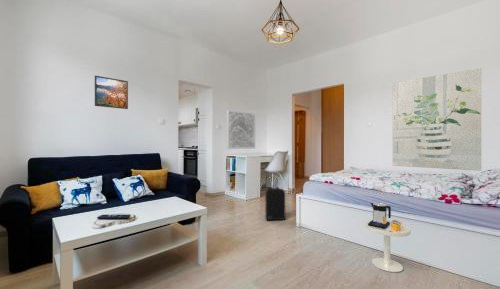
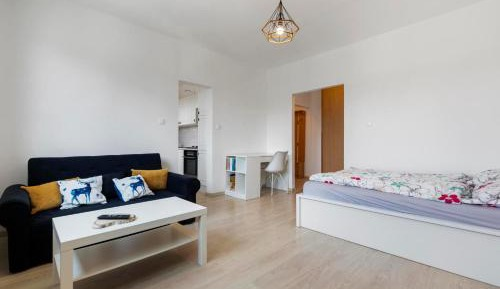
- backpack [264,185,286,221]
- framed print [94,75,129,110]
- wall art [391,67,482,172]
- side table [364,202,412,273]
- wall art [226,109,256,150]
